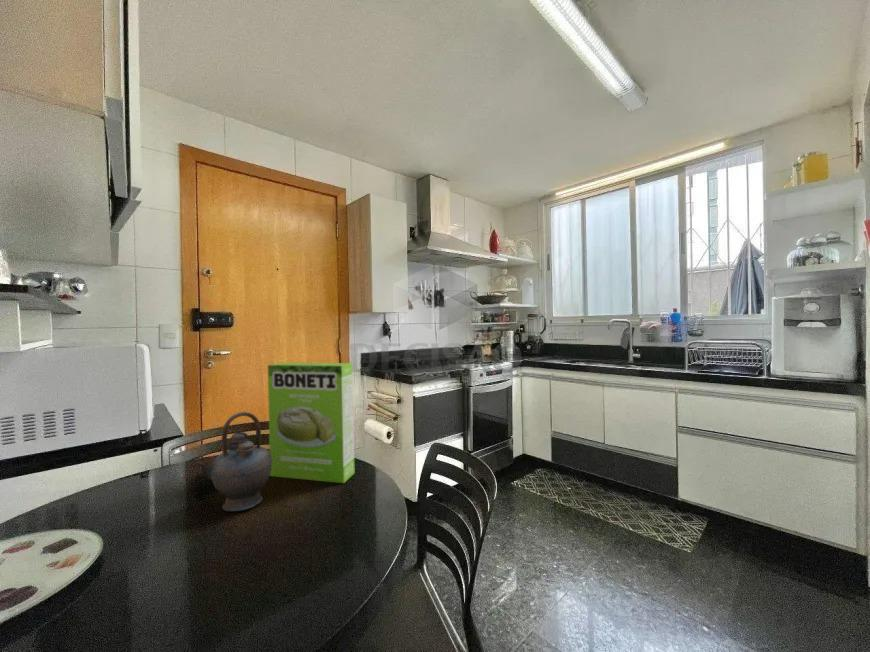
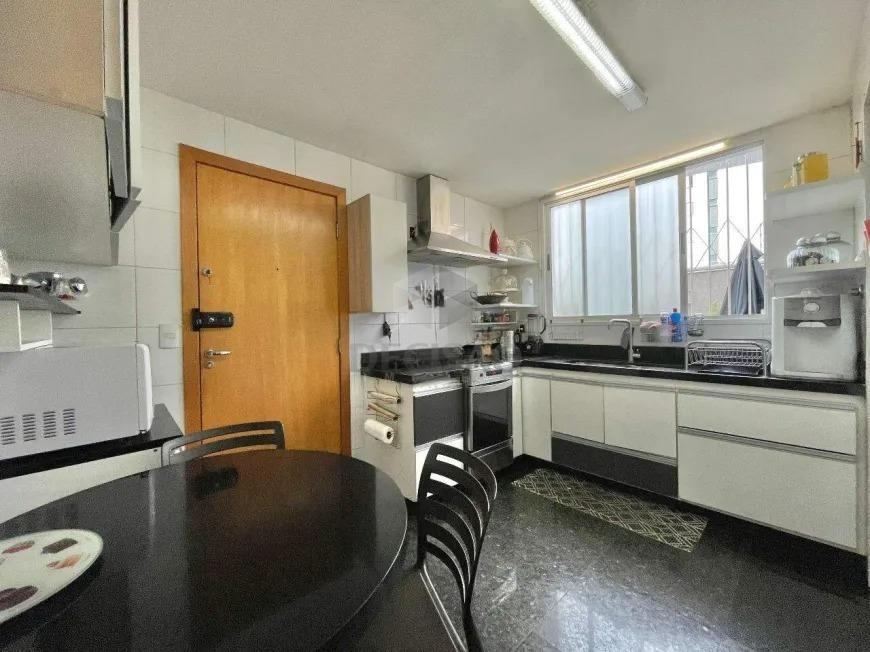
- teapot [195,411,272,512]
- cake mix box [267,362,356,484]
